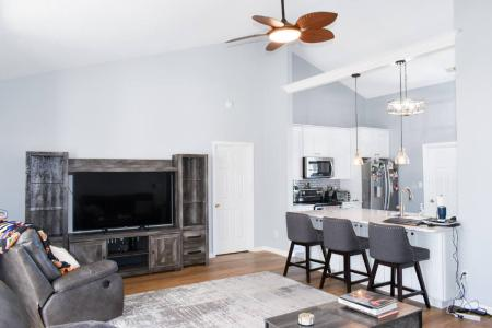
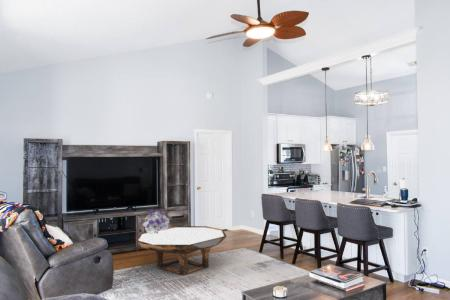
+ coffee table [135,225,227,276]
+ bouquet [142,209,172,234]
